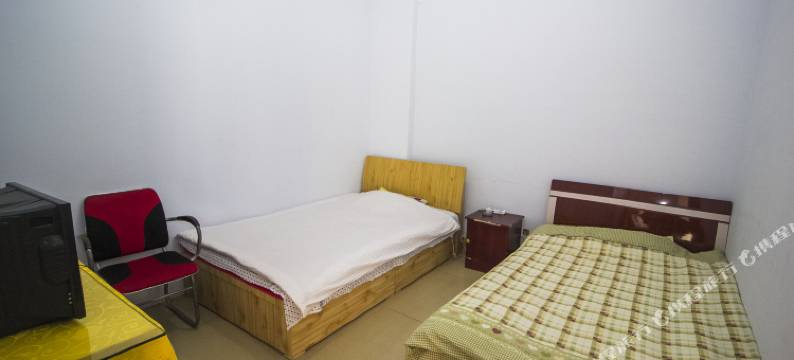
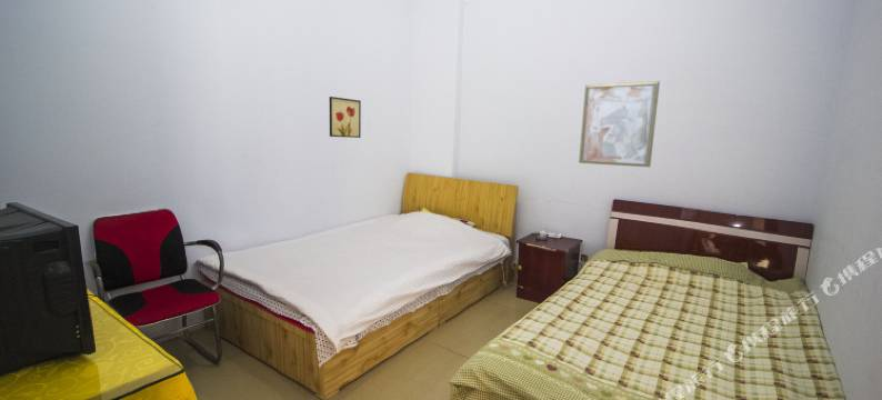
+ wall art [578,80,661,168]
+ wall art [328,96,362,139]
